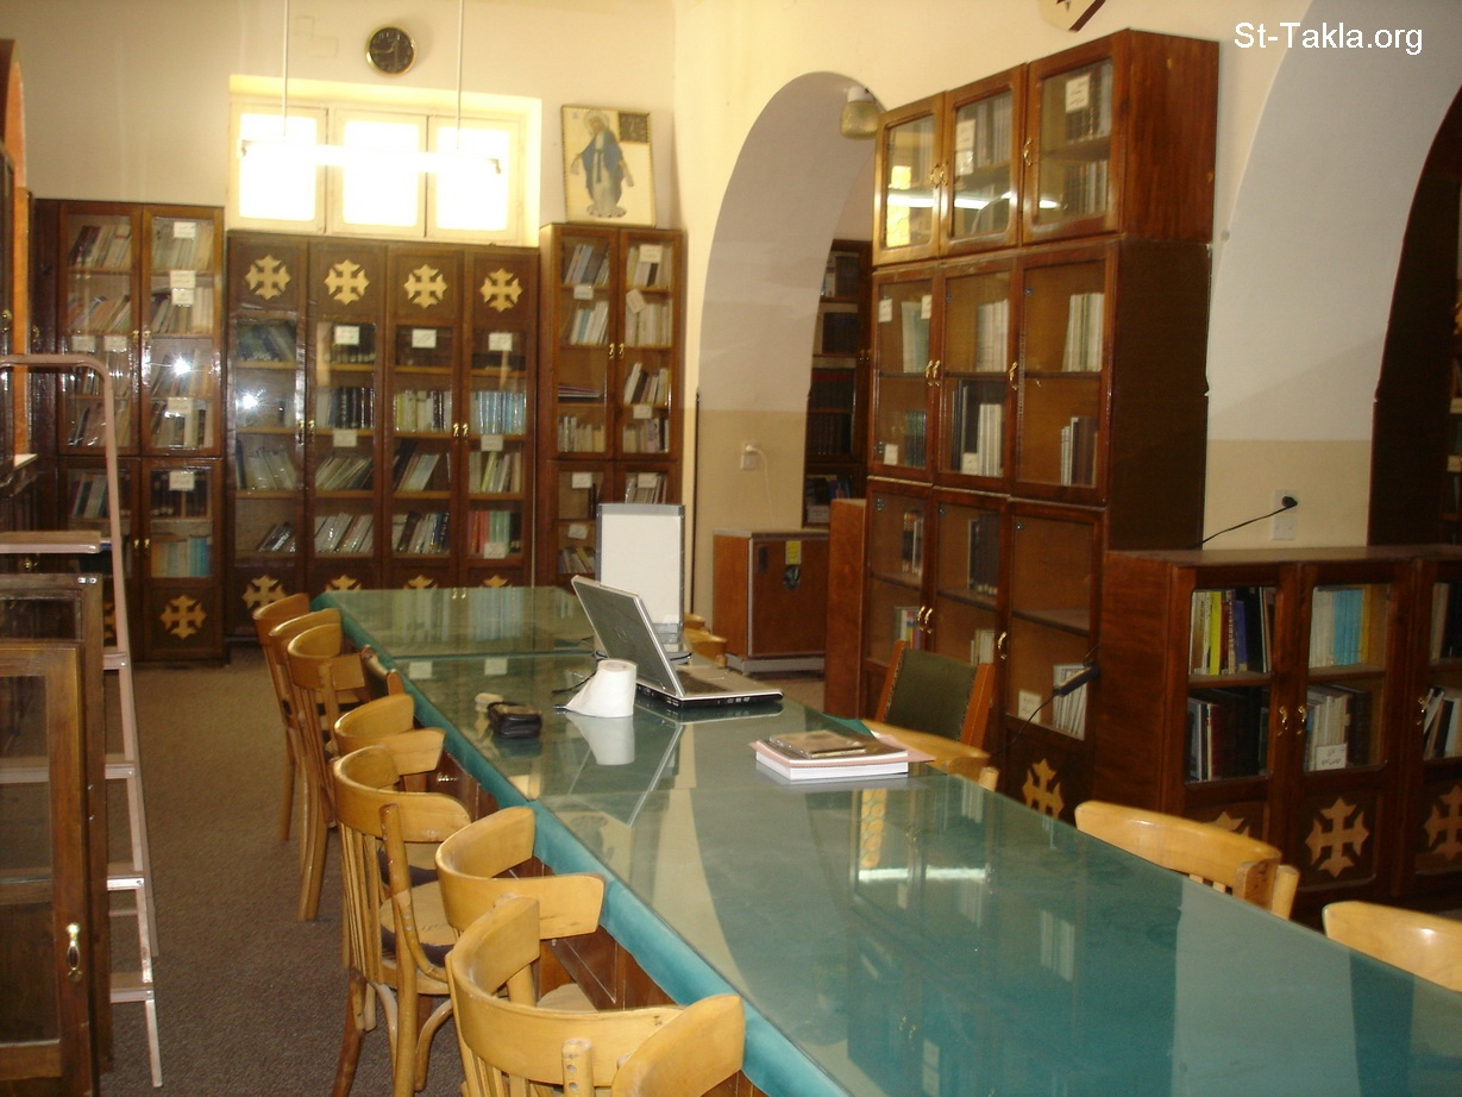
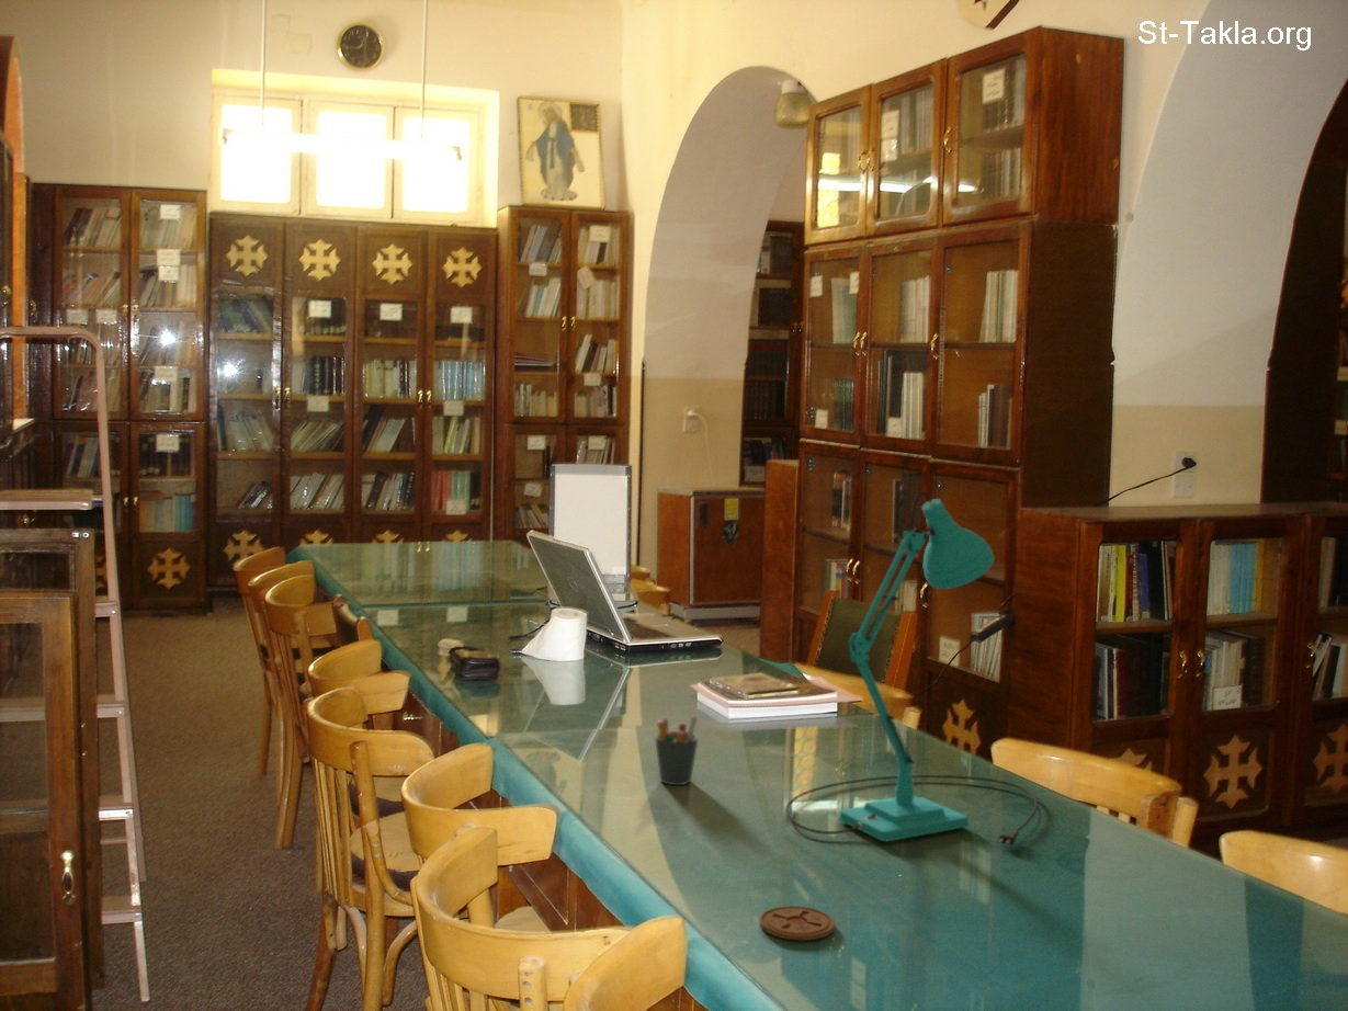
+ desk lamp [784,490,1039,845]
+ pen holder [654,715,700,786]
+ coaster [758,905,836,942]
